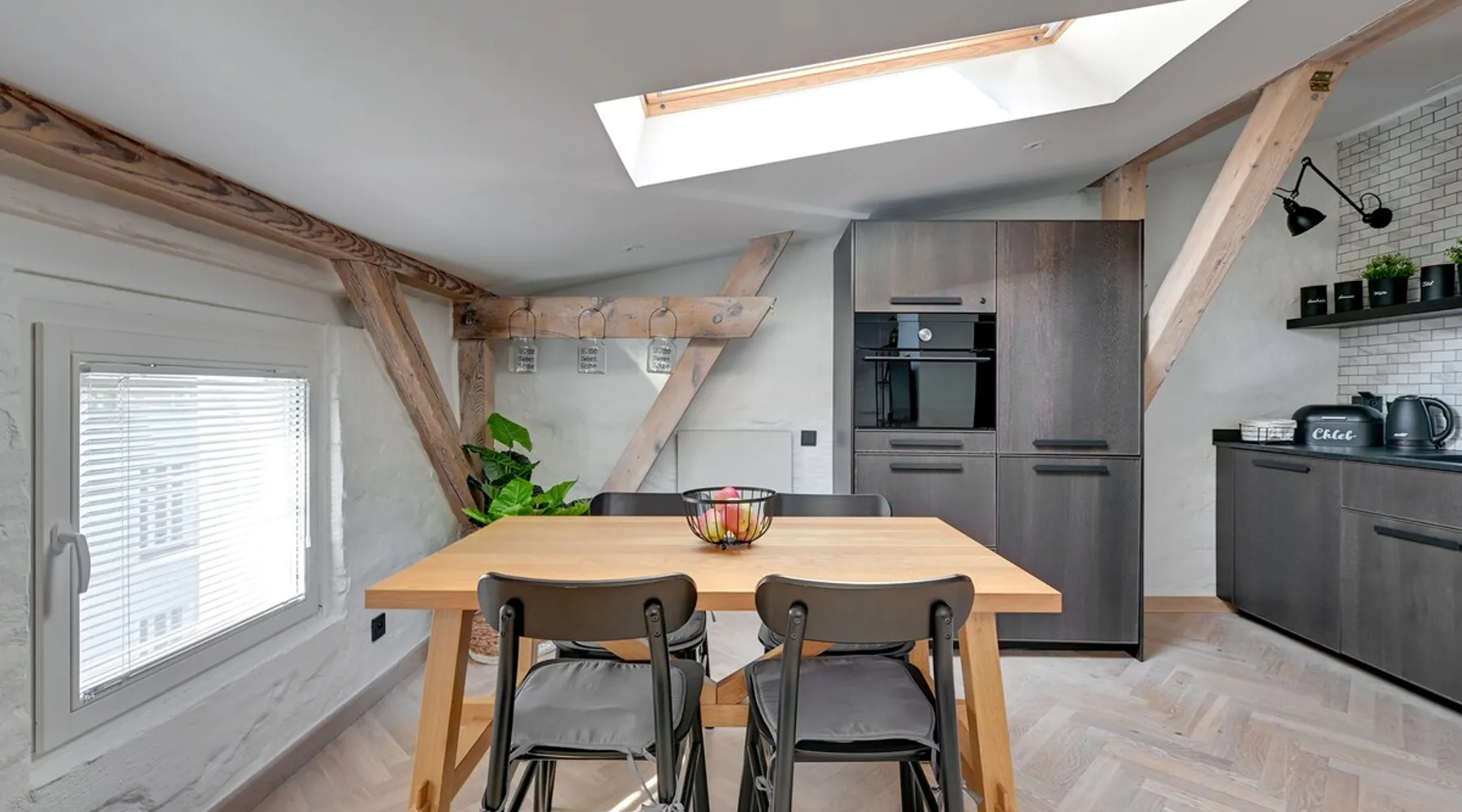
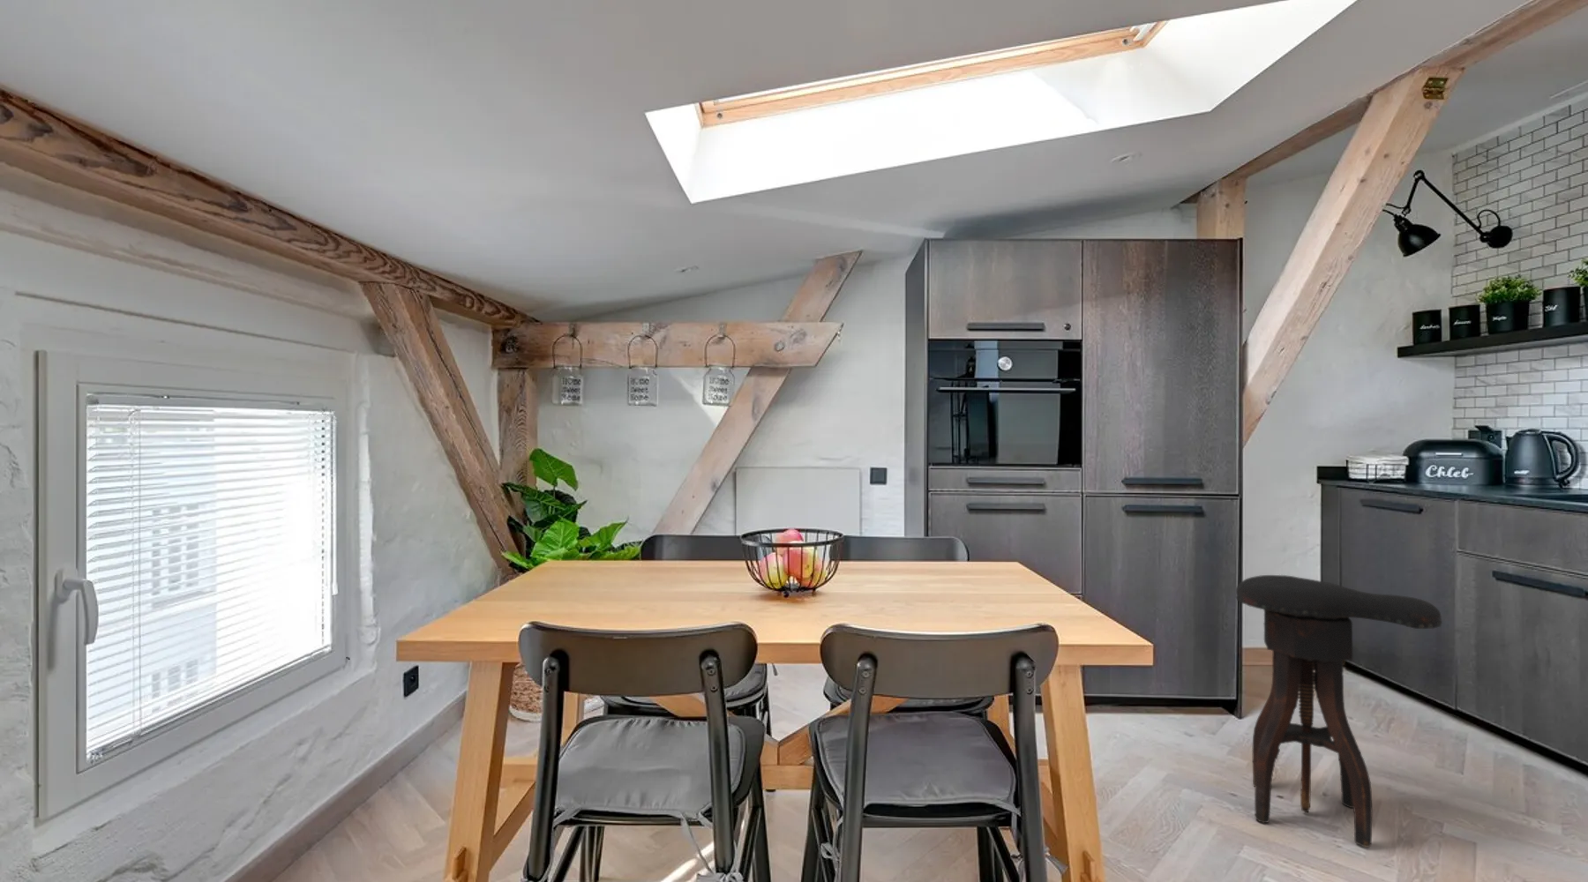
+ stool [1235,575,1444,848]
